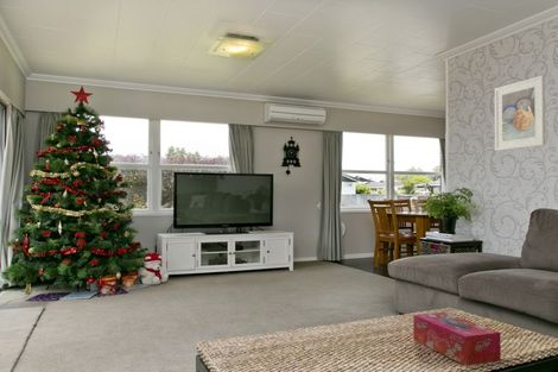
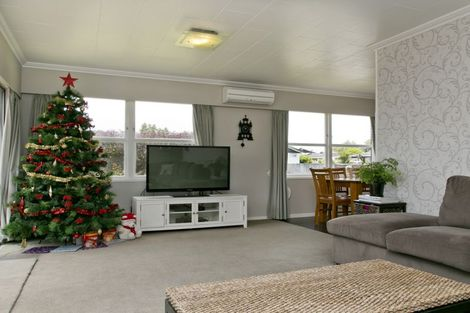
- tissue box [412,311,502,367]
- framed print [494,75,546,152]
